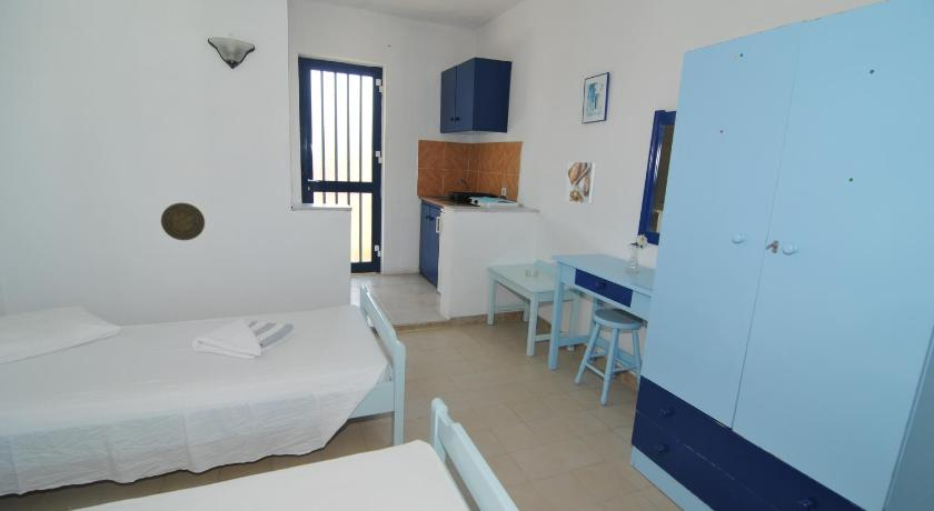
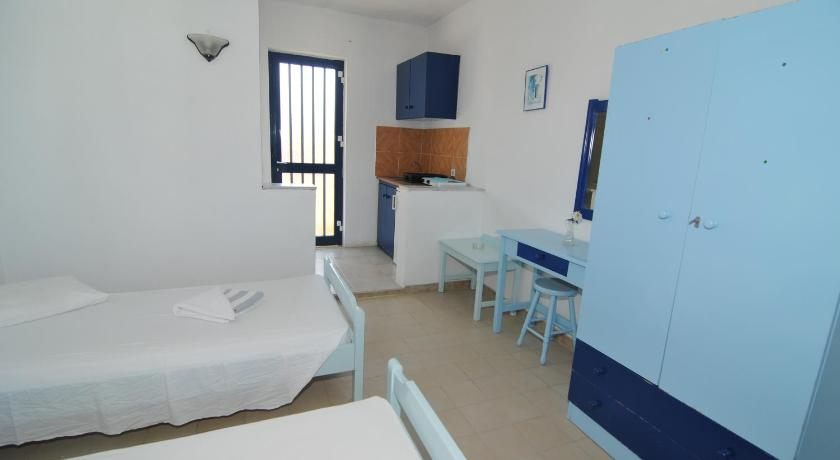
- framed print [564,161,597,206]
- decorative plate [160,202,206,241]
